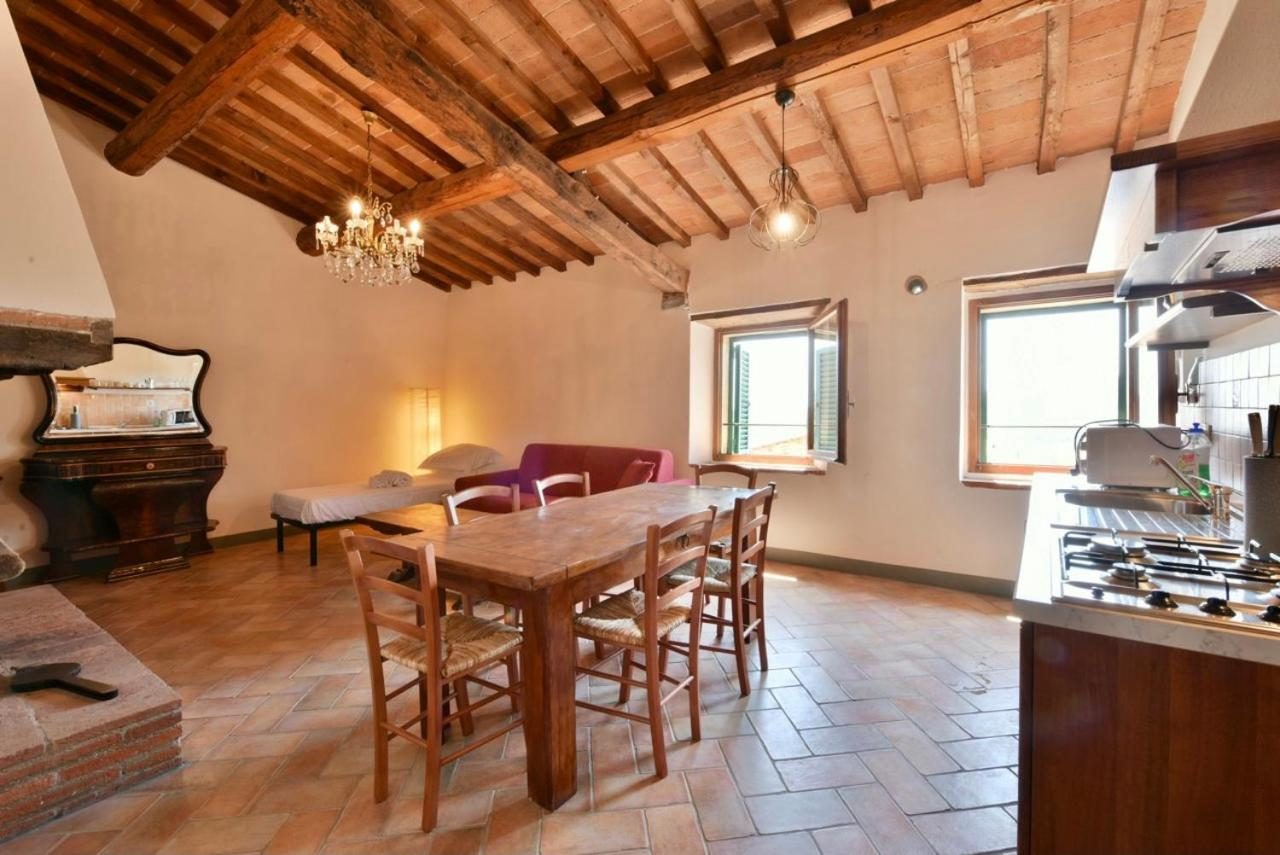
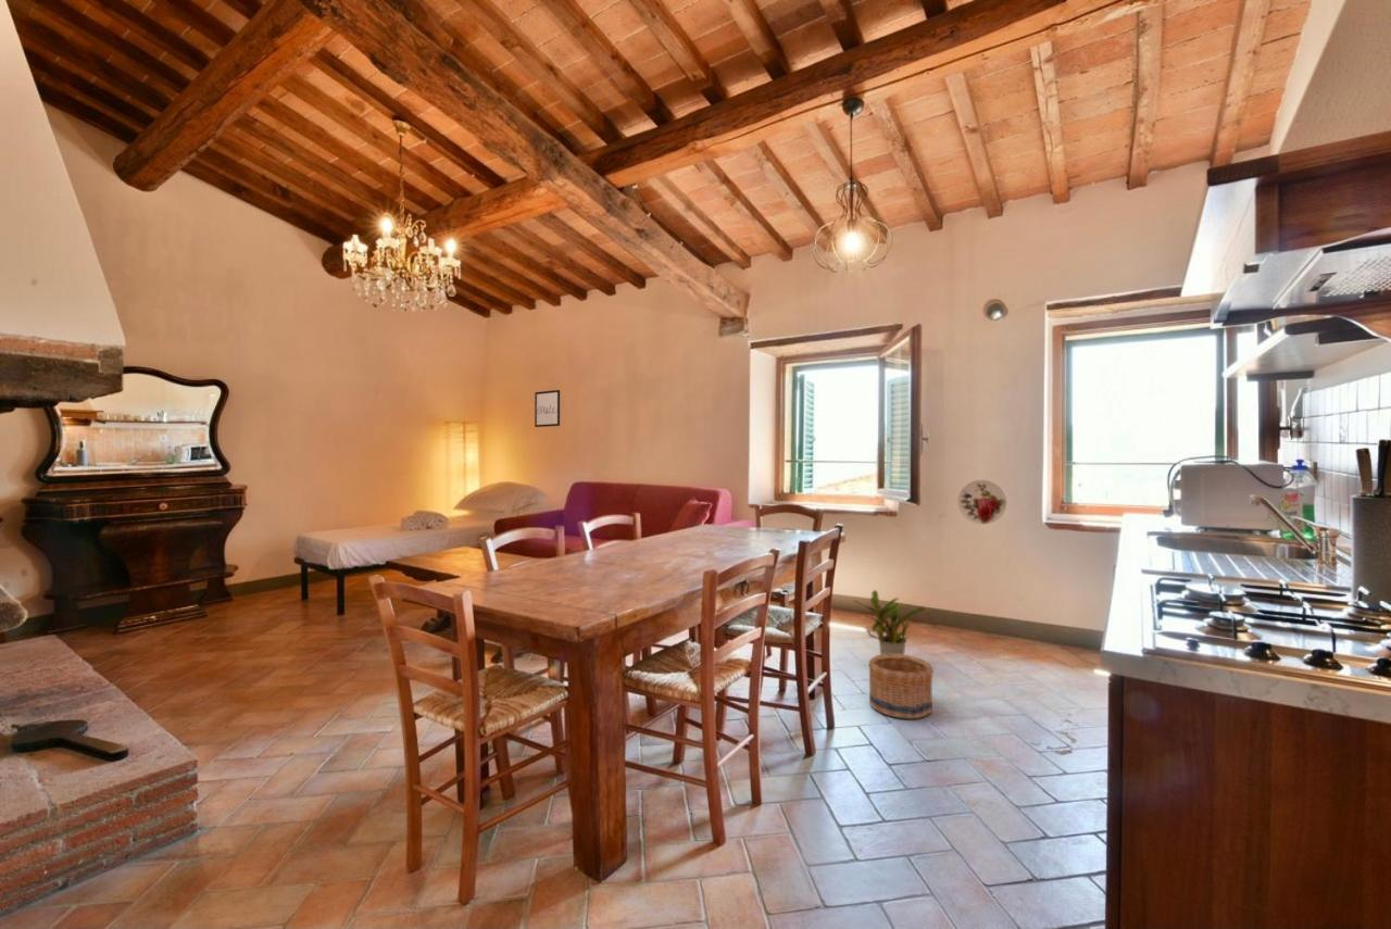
+ potted plant [853,589,926,655]
+ wall art [534,389,561,428]
+ decorative plate [957,479,1007,525]
+ basket [867,654,935,719]
